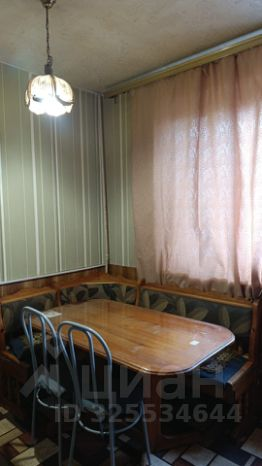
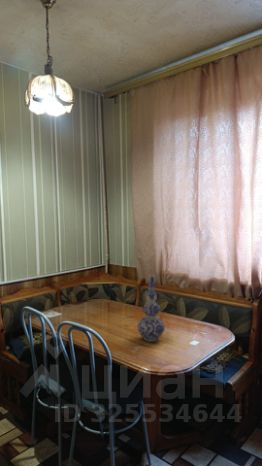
+ vase [137,274,166,343]
